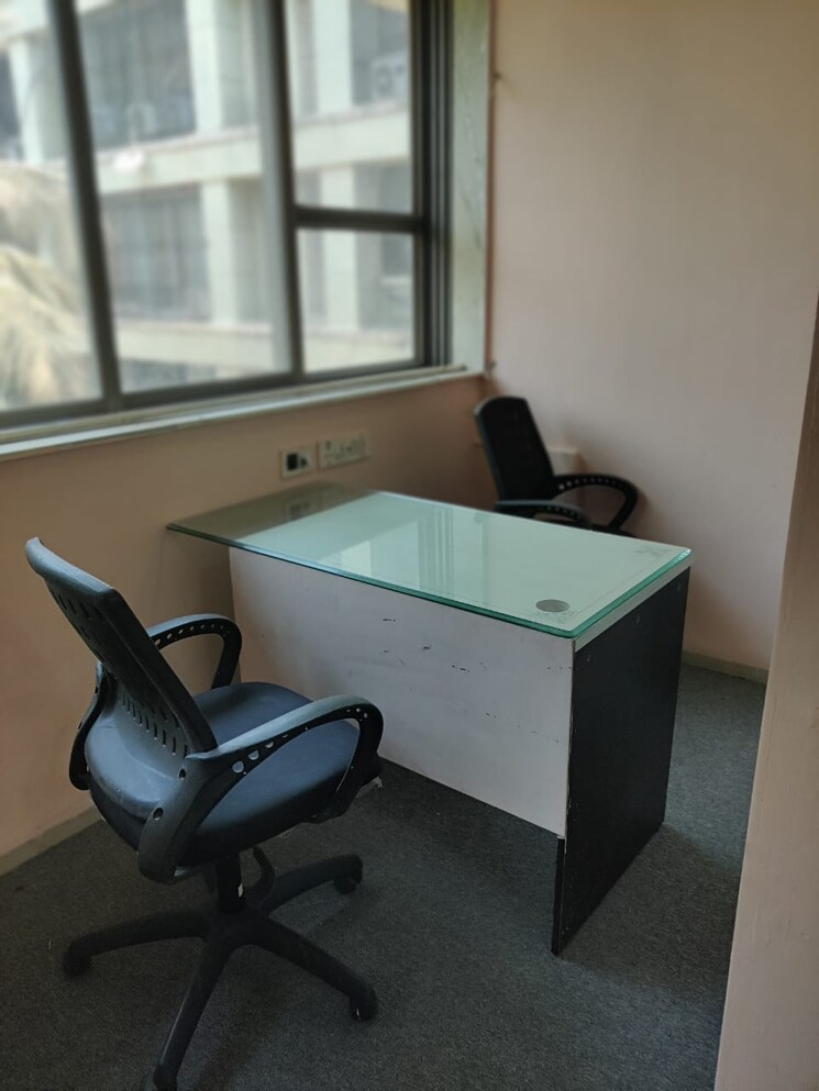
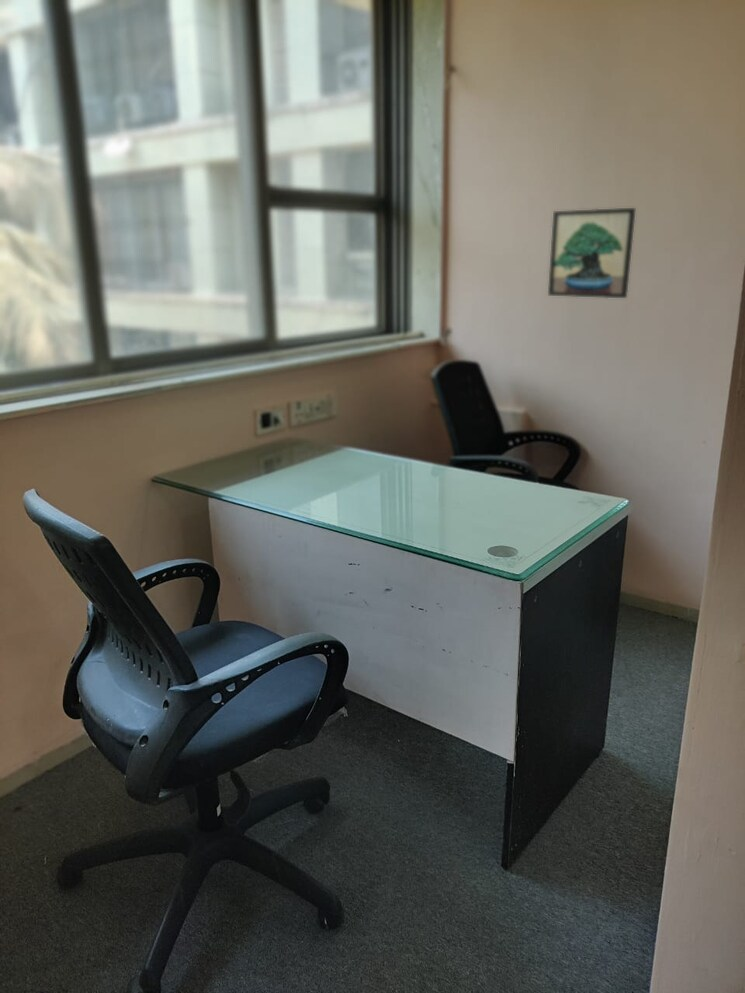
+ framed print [547,207,637,299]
